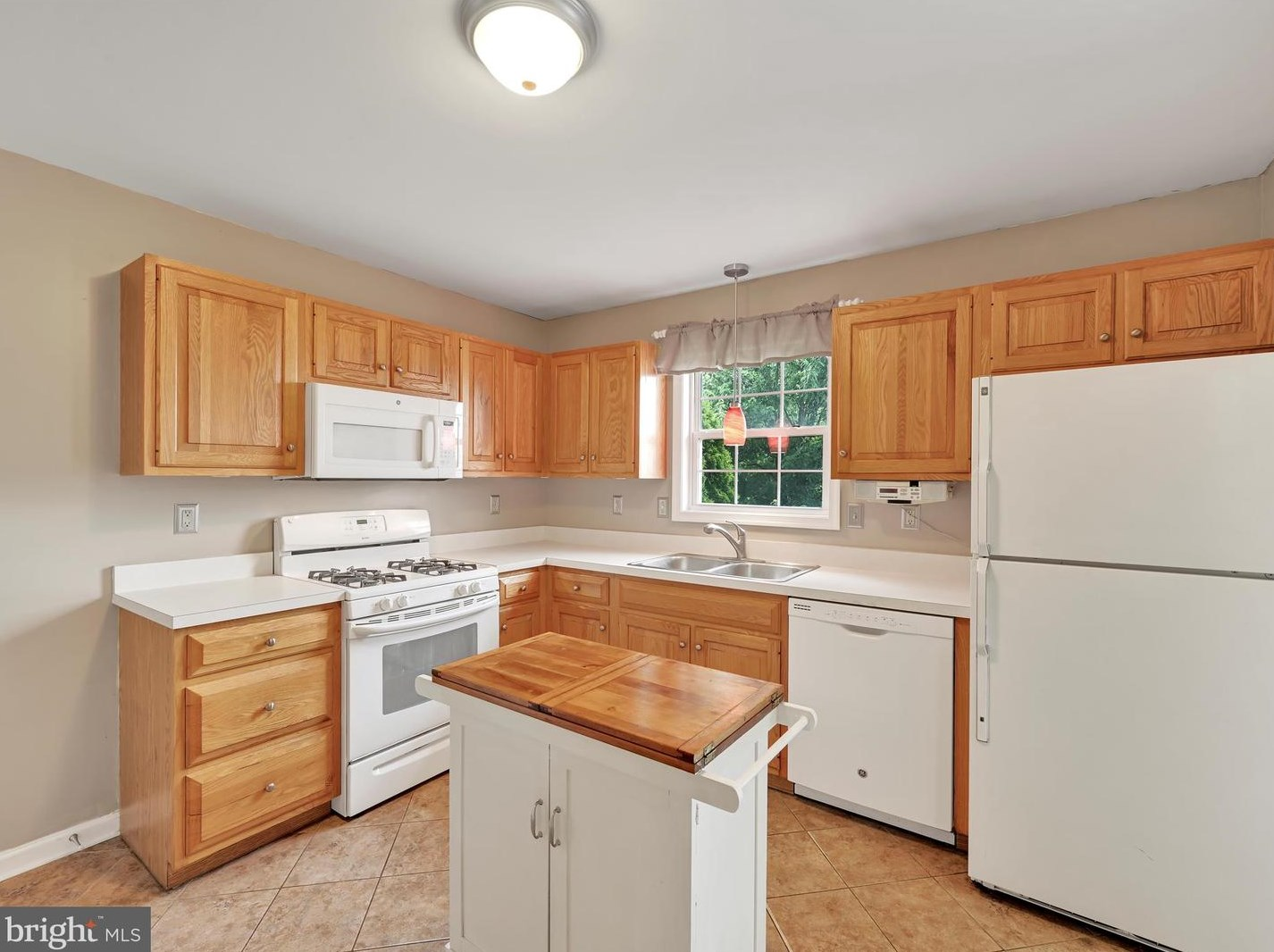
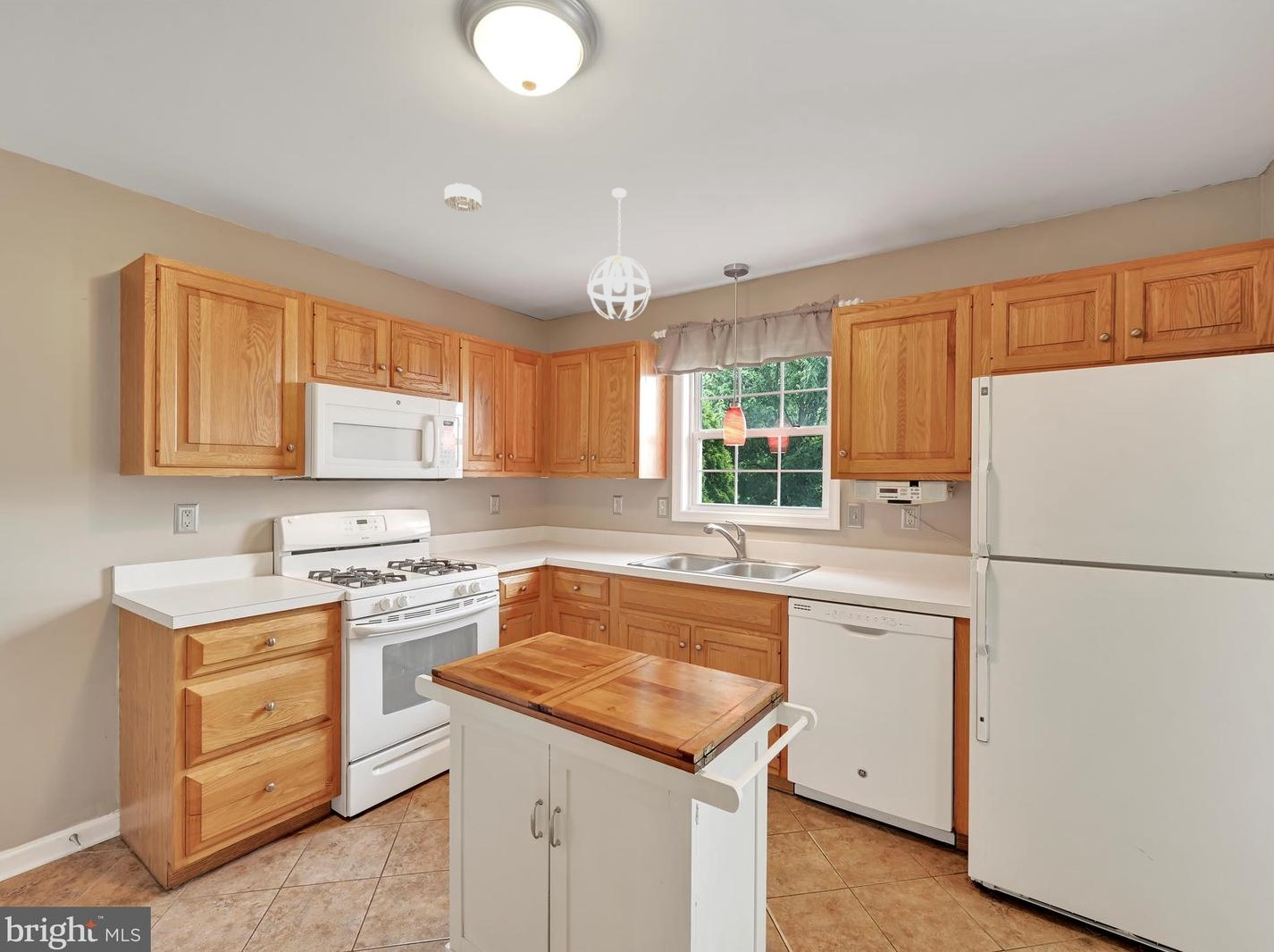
+ smoke detector [444,182,482,213]
+ pendant light [586,188,652,323]
